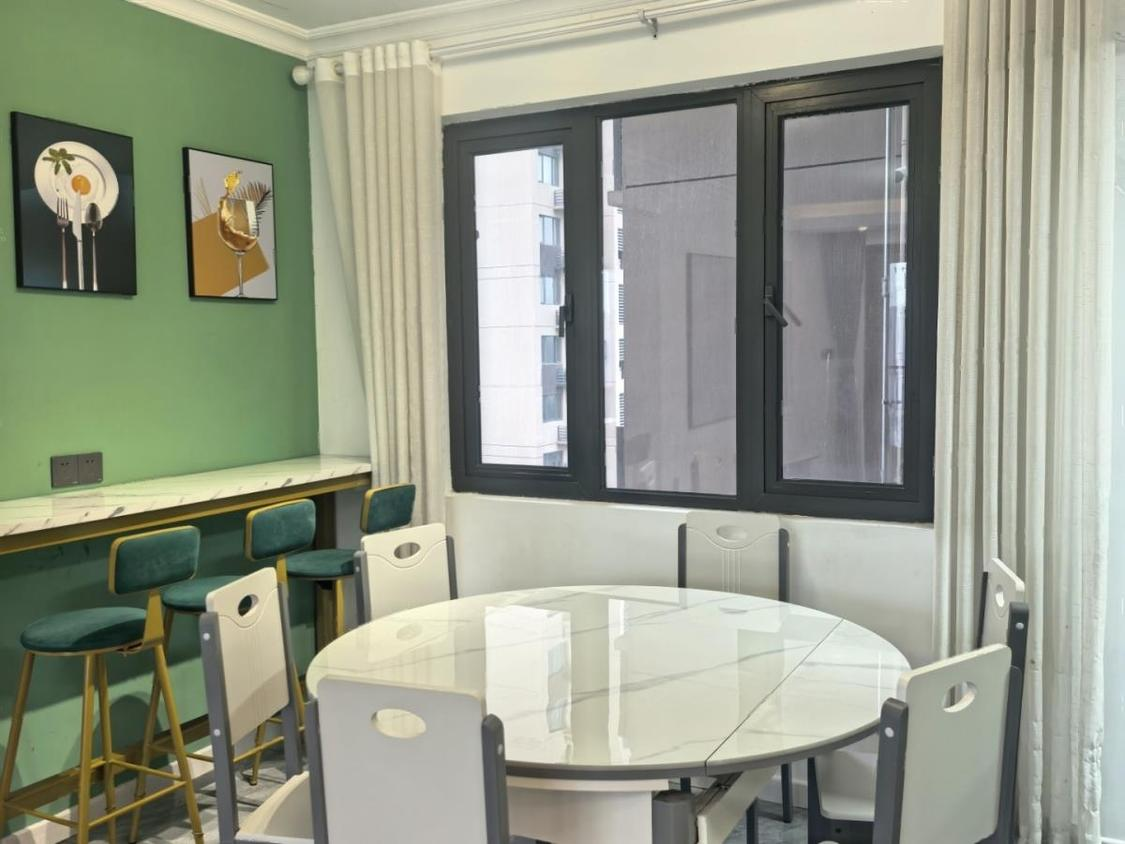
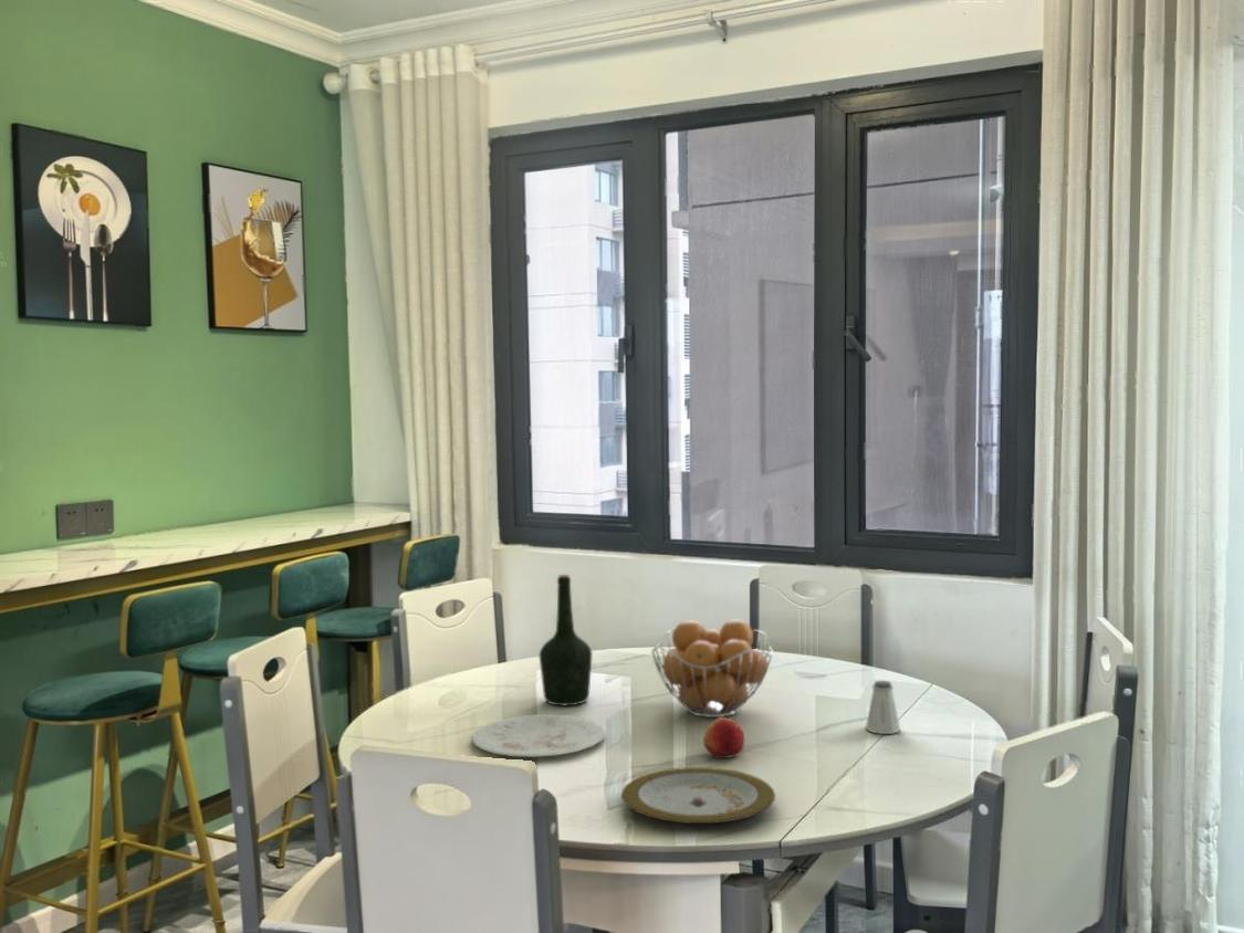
+ plate [621,766,776,825]
+ bottle [539,574,594,706]
+ fruit basket [651,618,774,719]
+ apple [702,716,745,759]
+ saltshaker [865,680,901,735]
+ plate [471,713,606,758]
